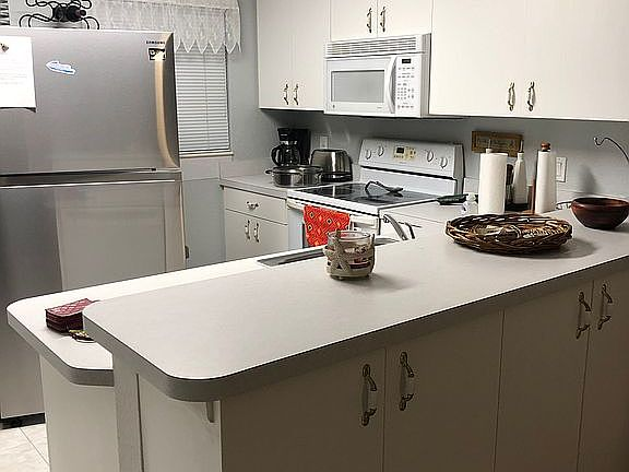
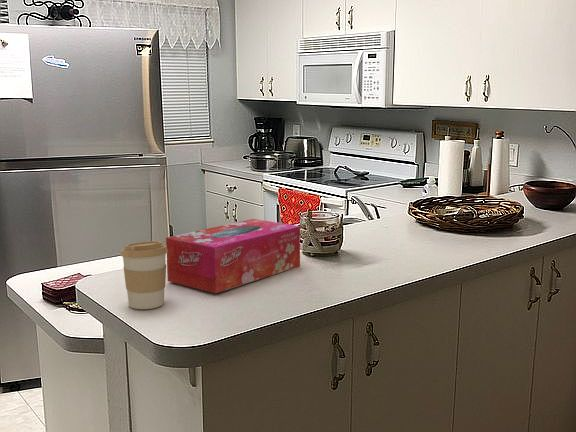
+ tissue box [165,218,301,294]
+ coffee cup [119,240,168,310]
